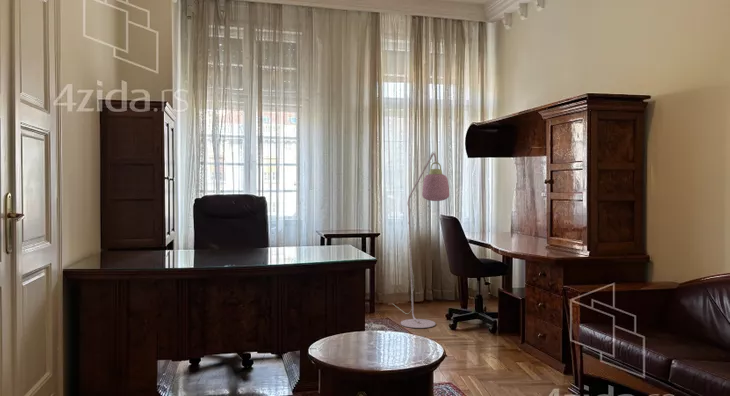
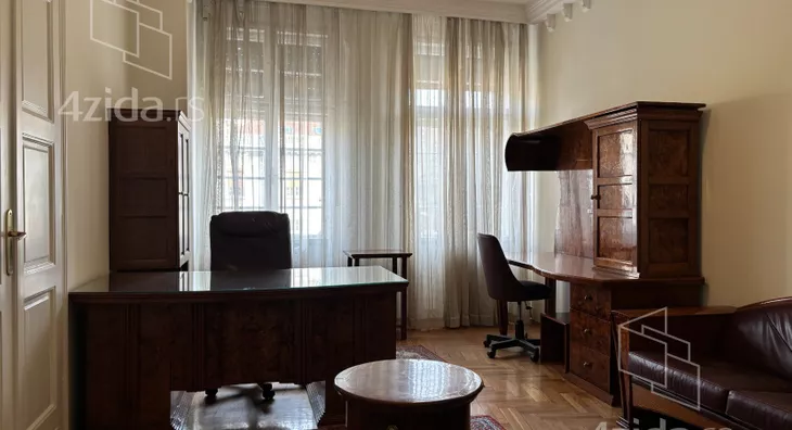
- floor lamp [392,151,450,329]
